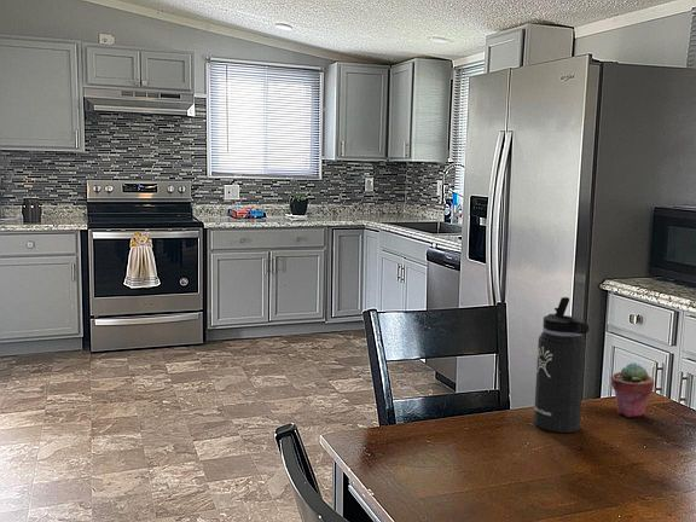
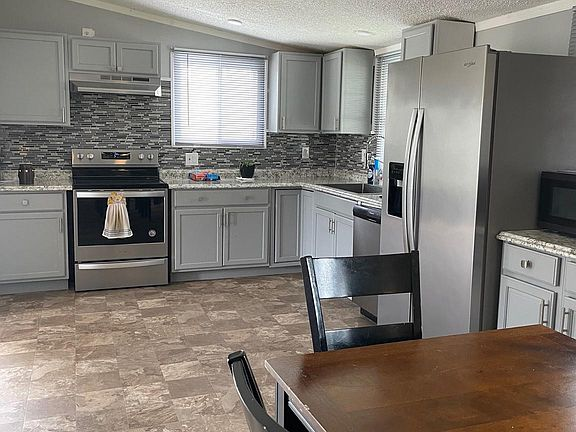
- thermos bottle [533,296,590,434]
- potted succulent [609,361,655,418]
